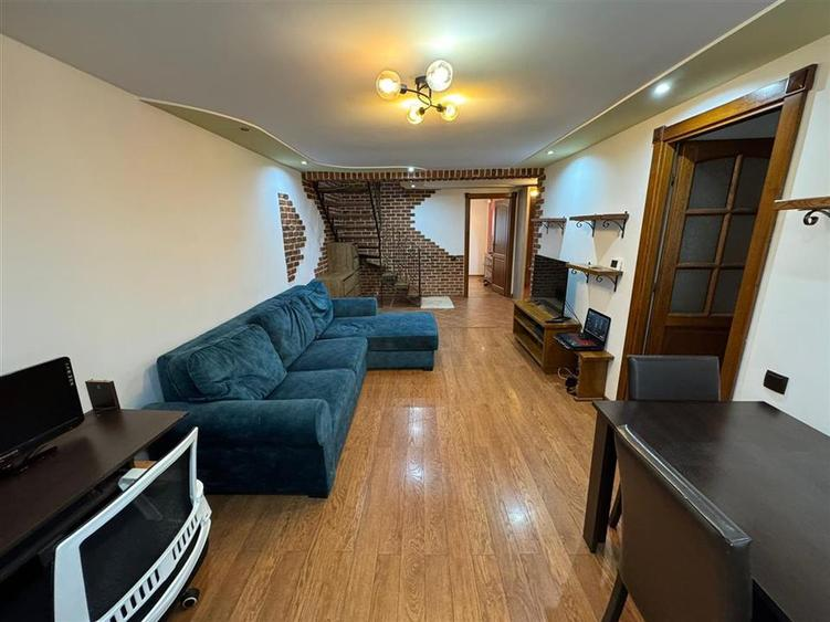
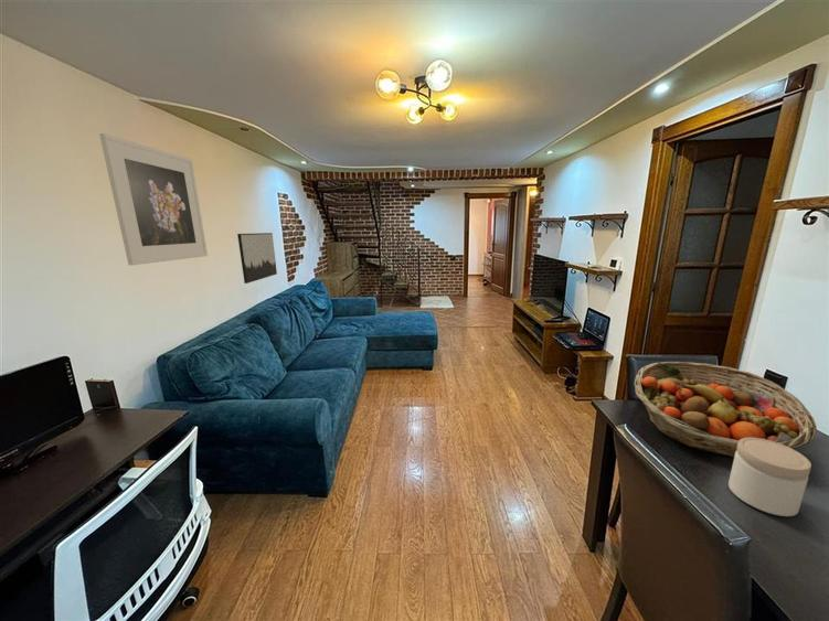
+ fruit basket [634,361,818,459]
+ wall art [236,232,278,285]
+ jar [727,438,812,517]
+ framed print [98,132,209,266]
